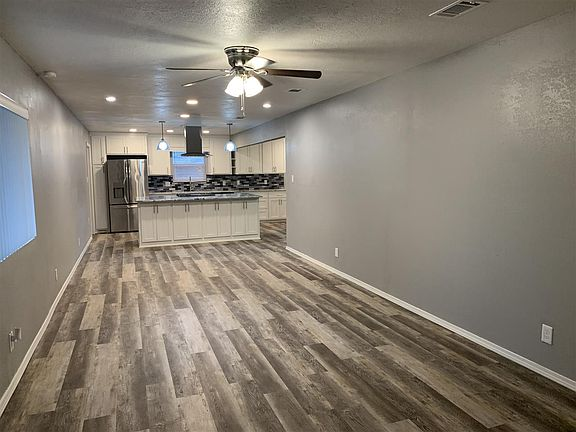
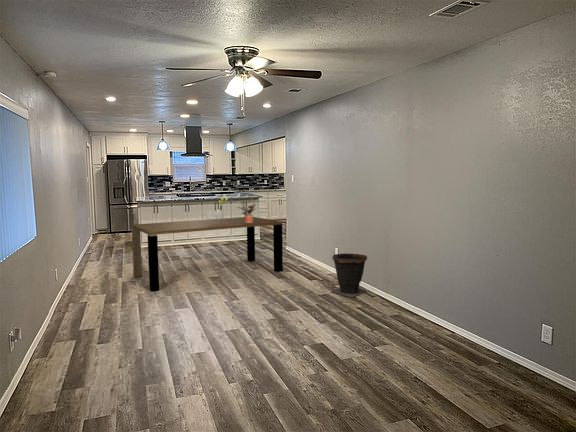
+ bouquet [206,196,229,220]
+ dining table [130,216,284,292]
+ bucket [330,253,368,298]
+ potted plant [235,196,257,223]
